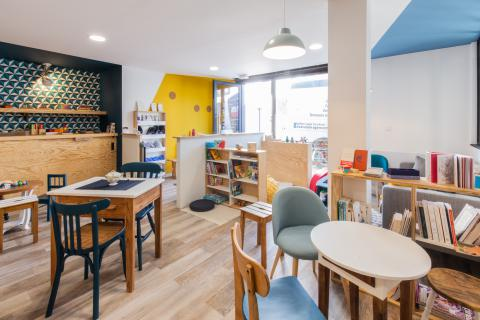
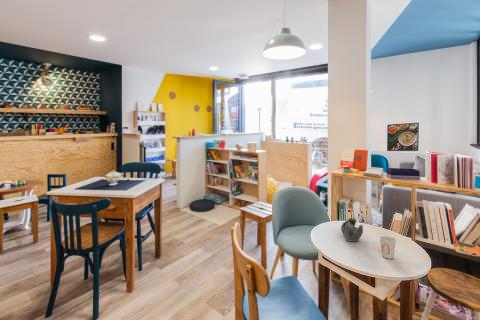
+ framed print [386,122,420,152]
+ teapot [340,217,364,243]
+ cup [378,235,397,260]
